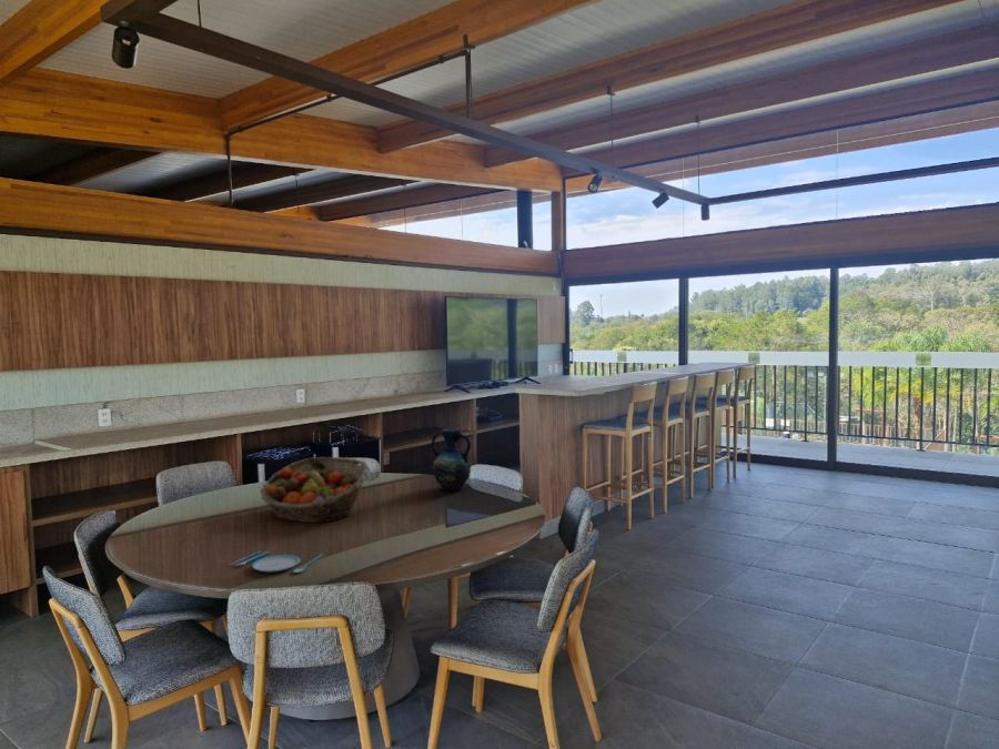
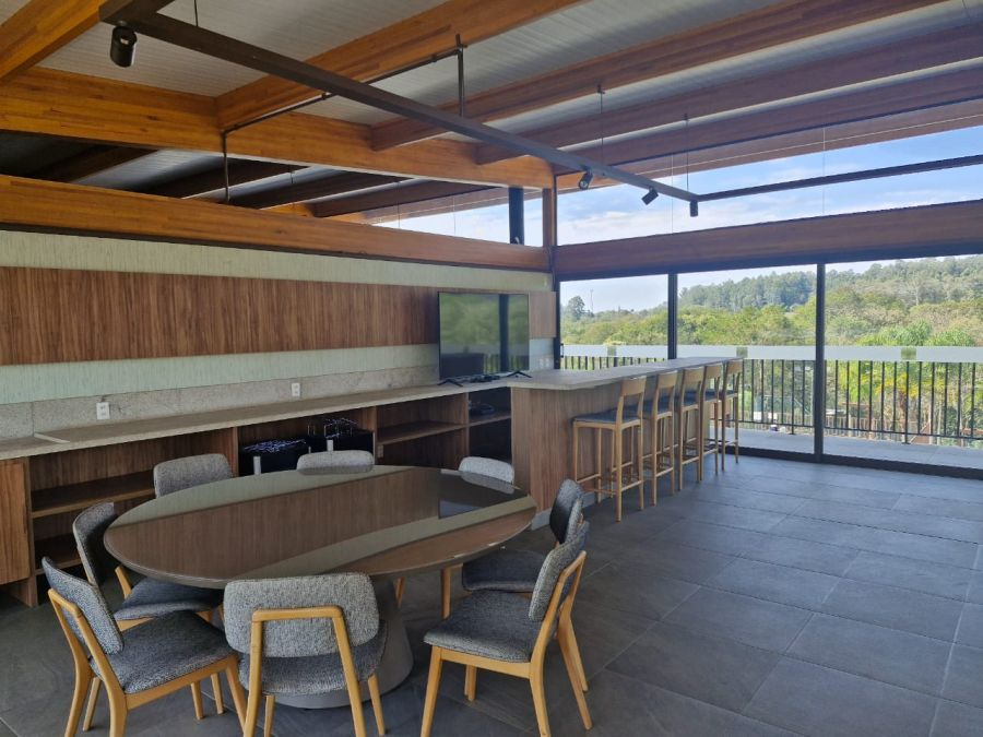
- plate [229,550,324,574]
- fruit basket [259,456,371,524]
- vase [431,427,472,492]
